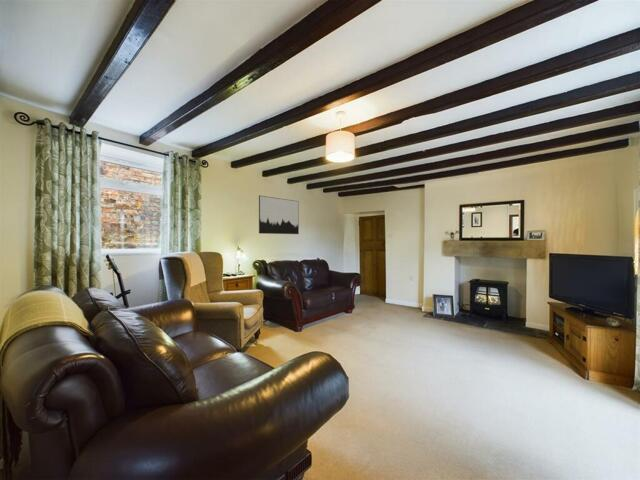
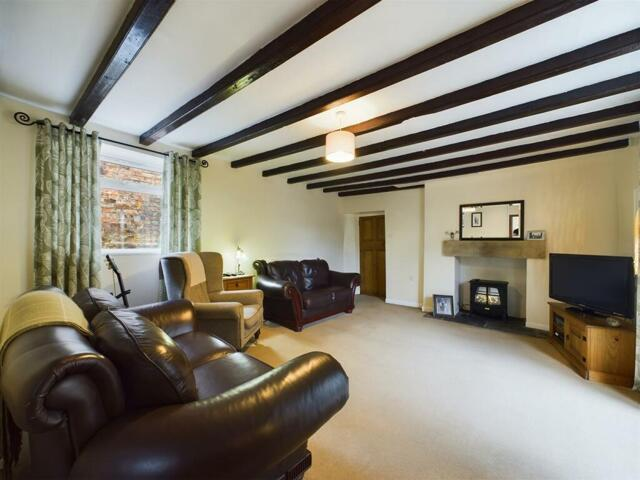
- wall art [258,194,300,235]
